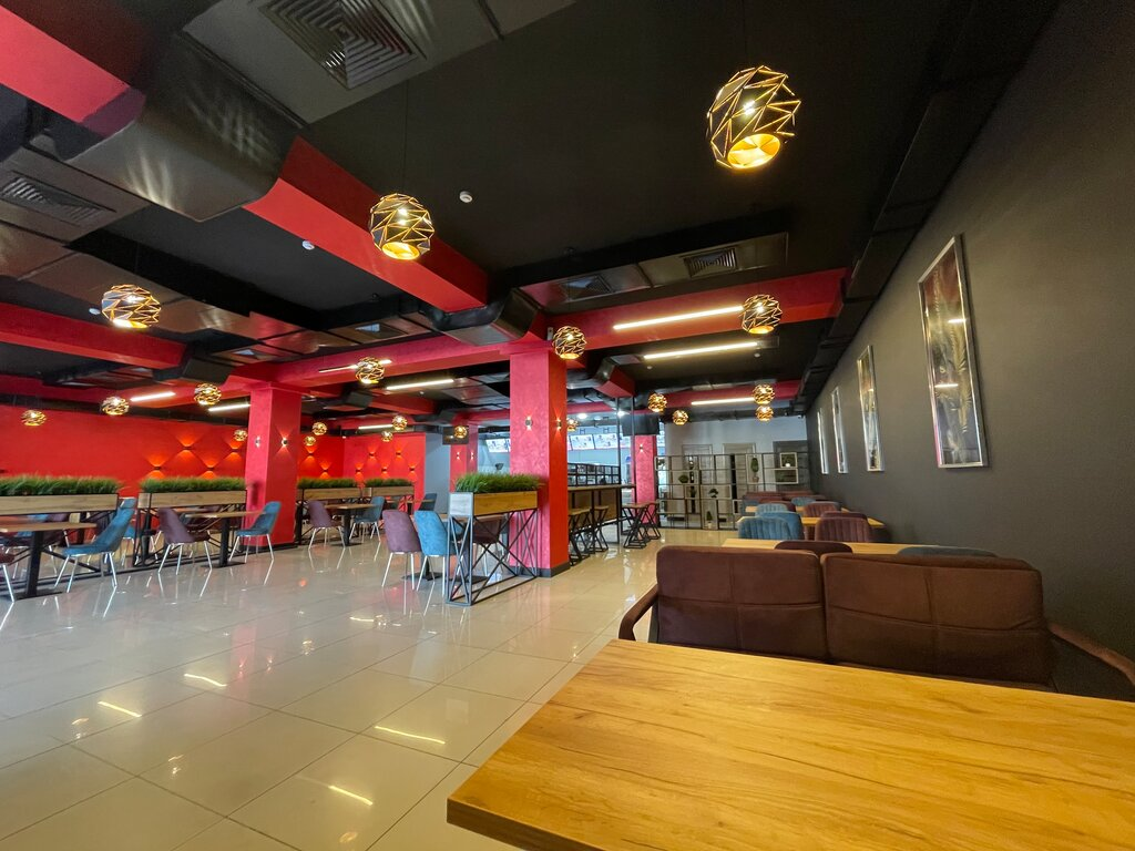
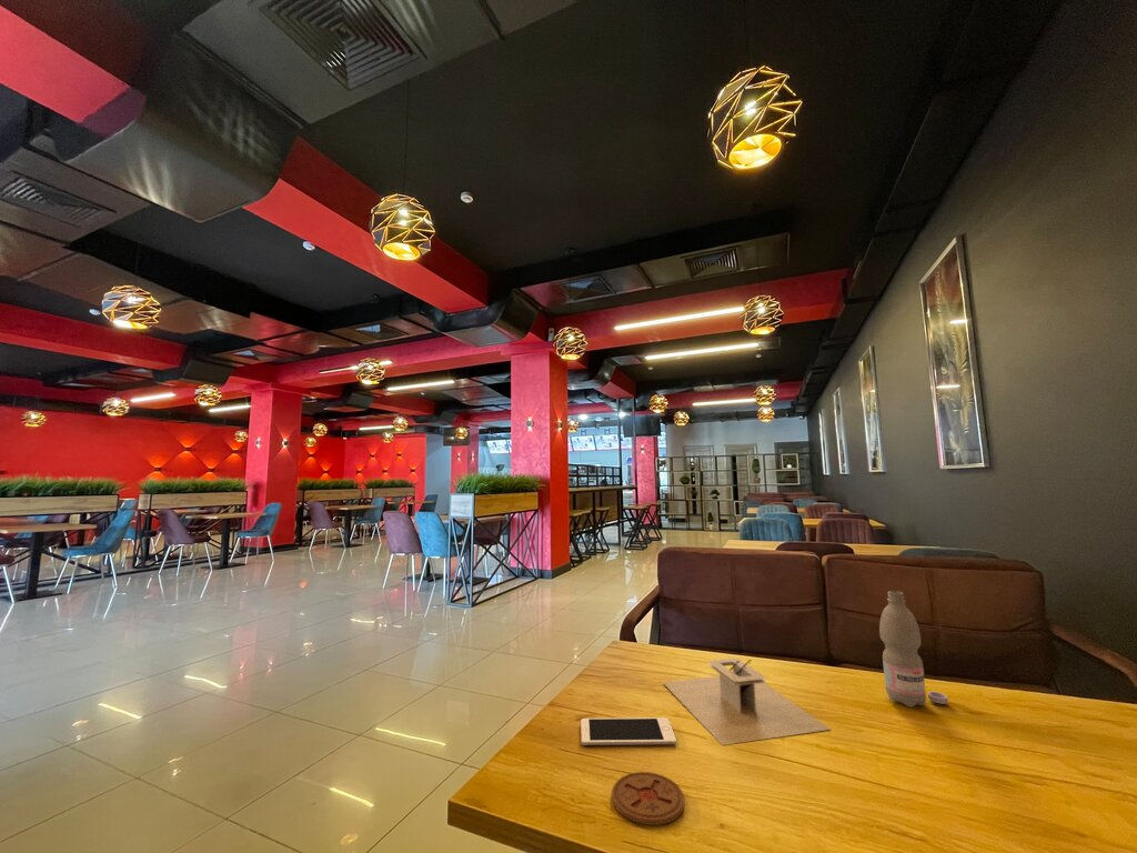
+ utensil holder [662,656,832,746]
+ water bottle [878,590,949,709]
+ cell phone [580,716,677,746]
+ coaster [611,771,686,826]
